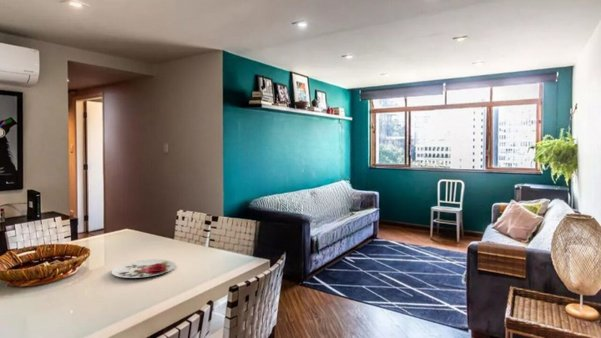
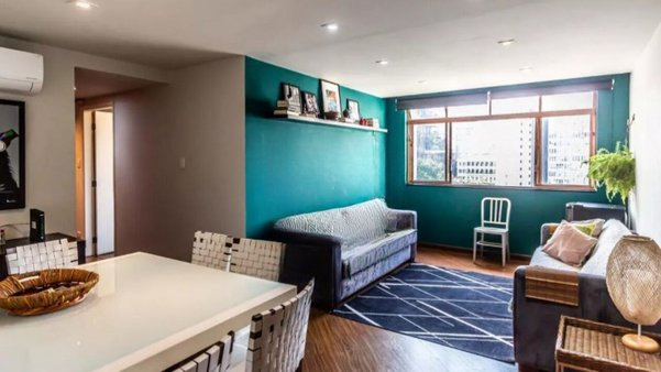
- plate [111,258,176,279]
